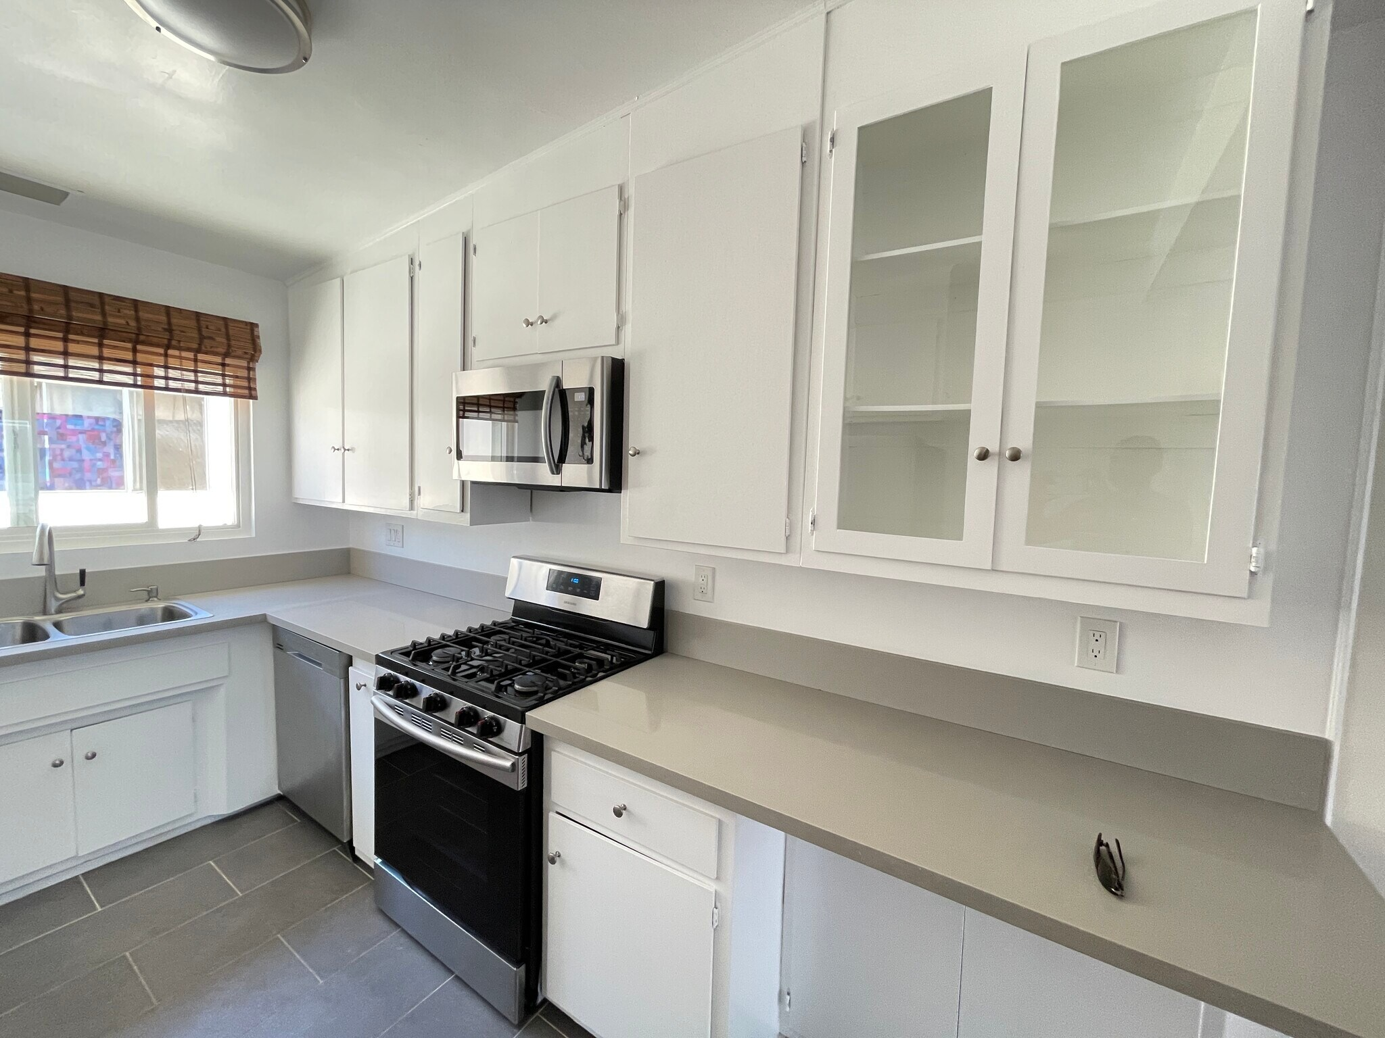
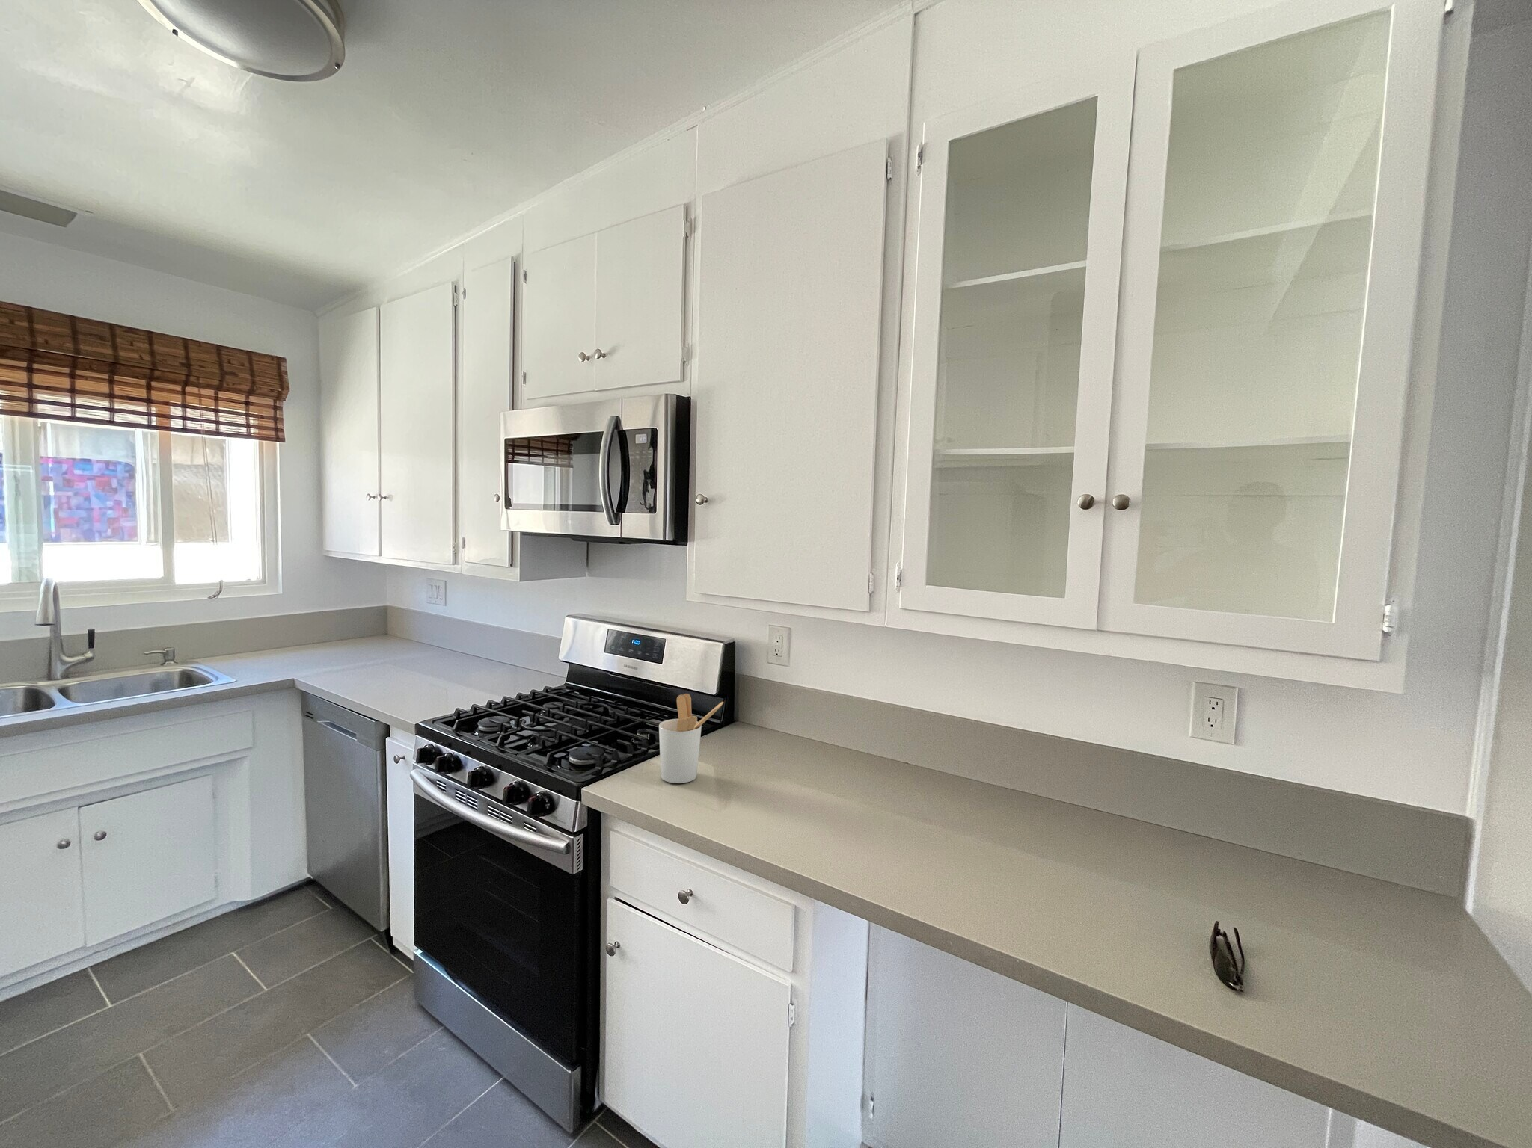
+ utensil holder [659,693,724,784]
